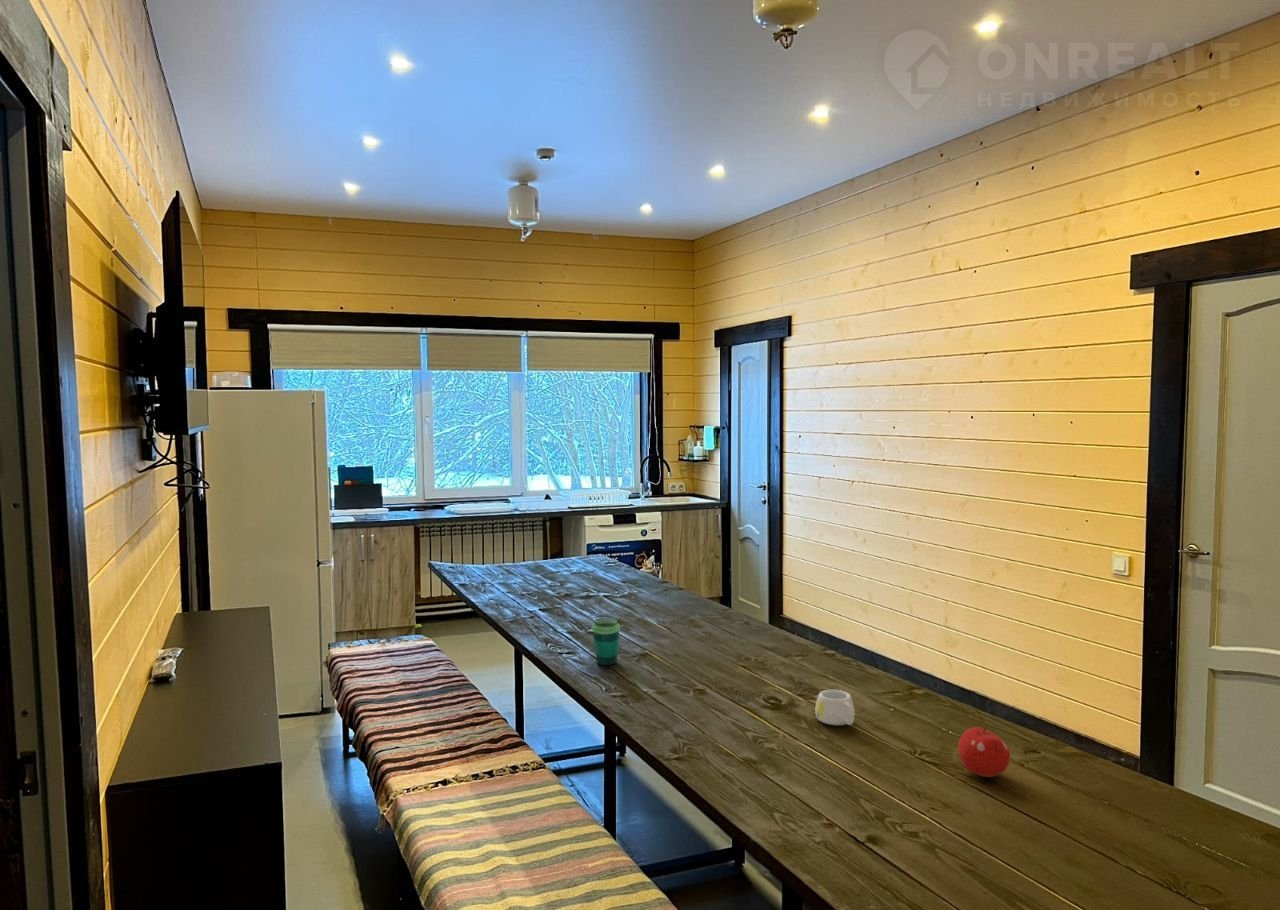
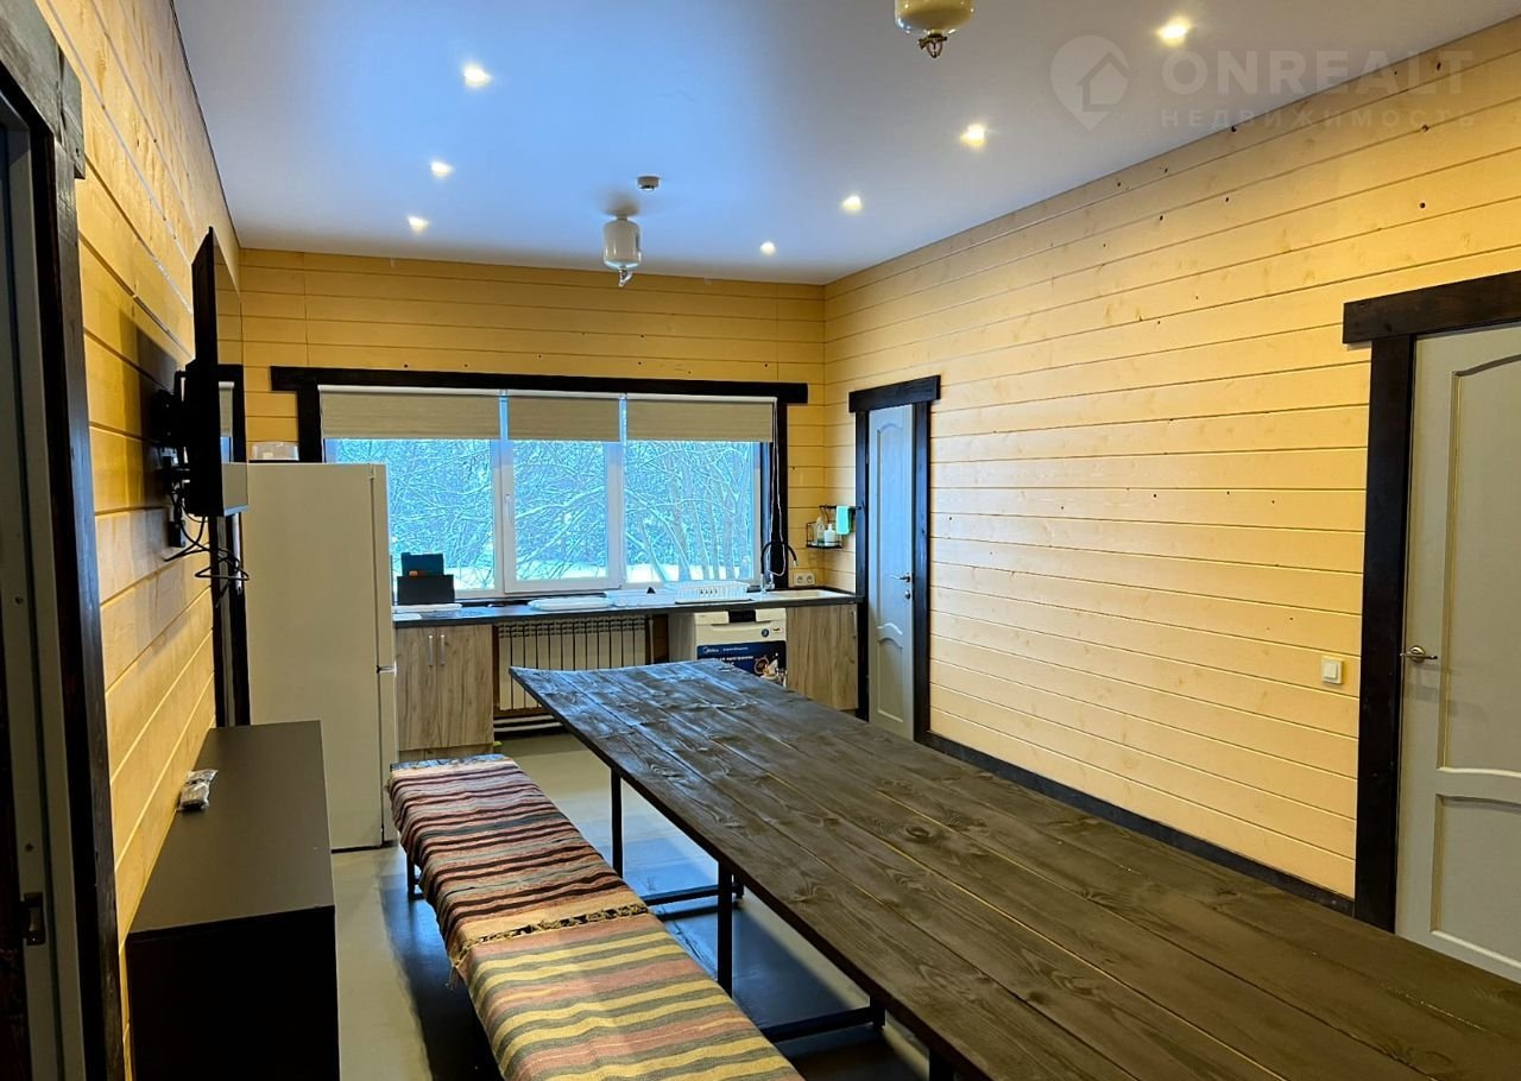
- cup [591,618,621,666]
- mug [814,689,856,726]
- fruit [957,725,1011,778]
